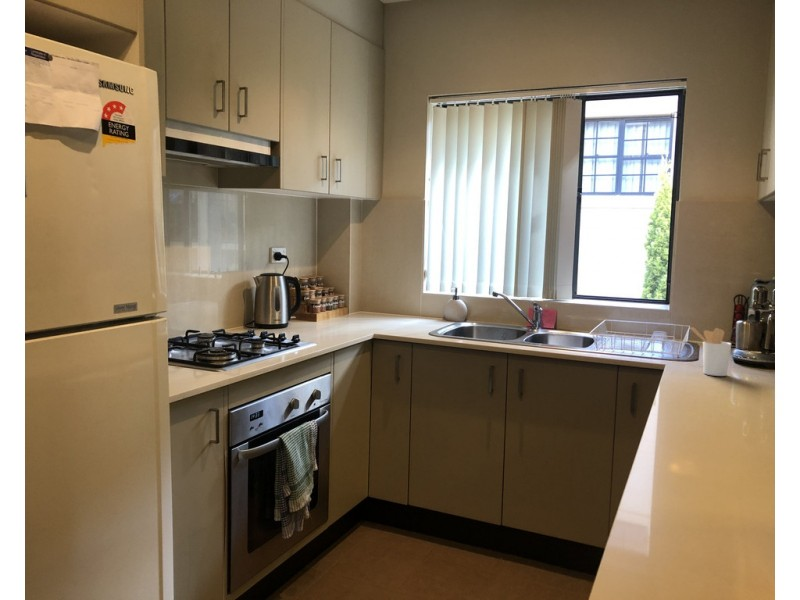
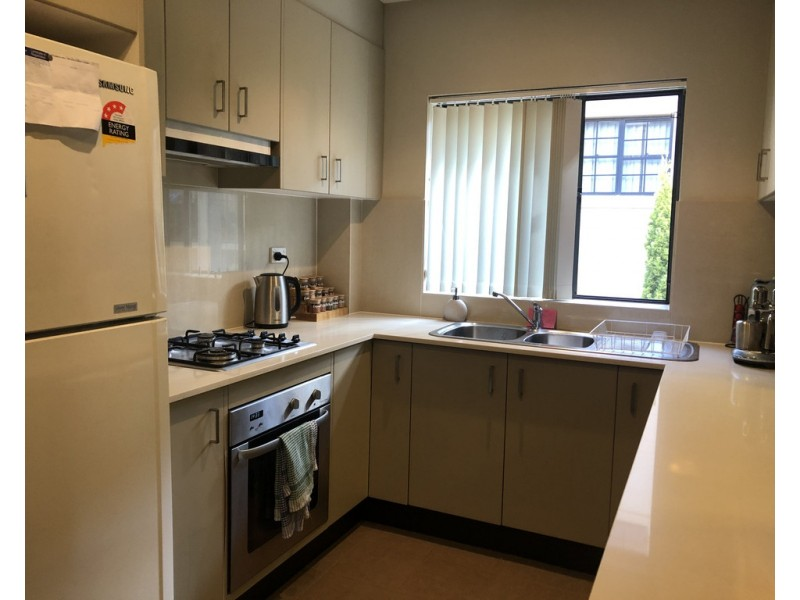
- utensil holder [689,326,732,377]
